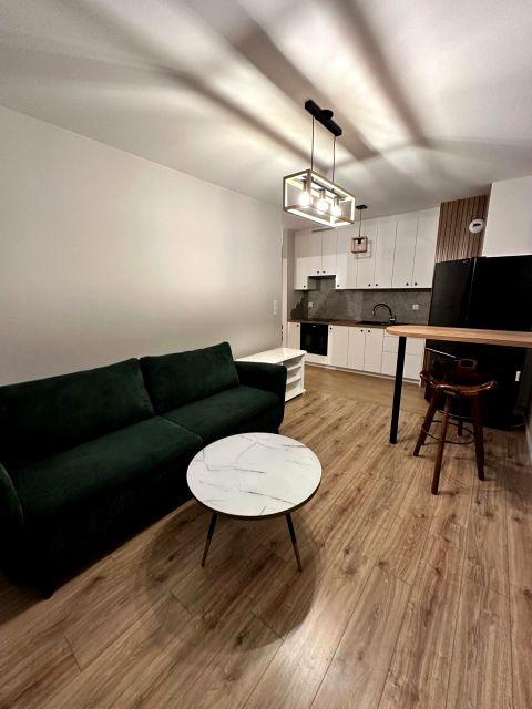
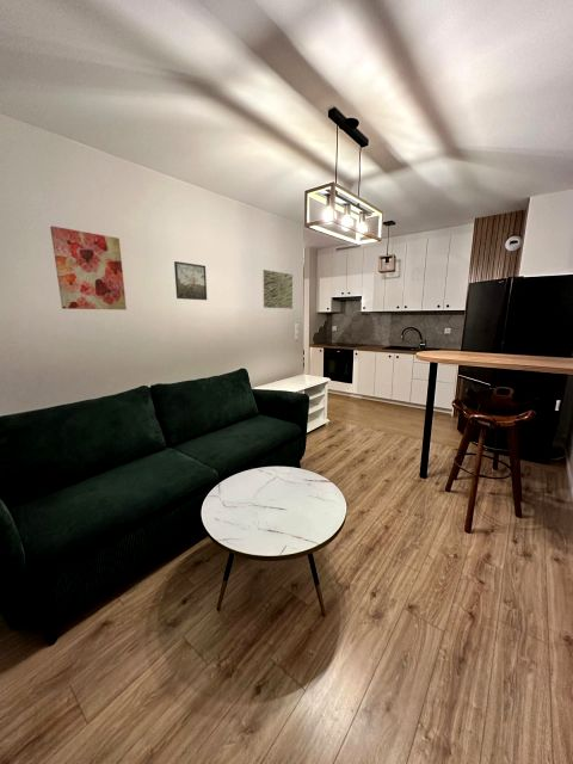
+ wall art [49,224,128,312]
+ wall art [263,269,294,309]
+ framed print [173,260,208,301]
